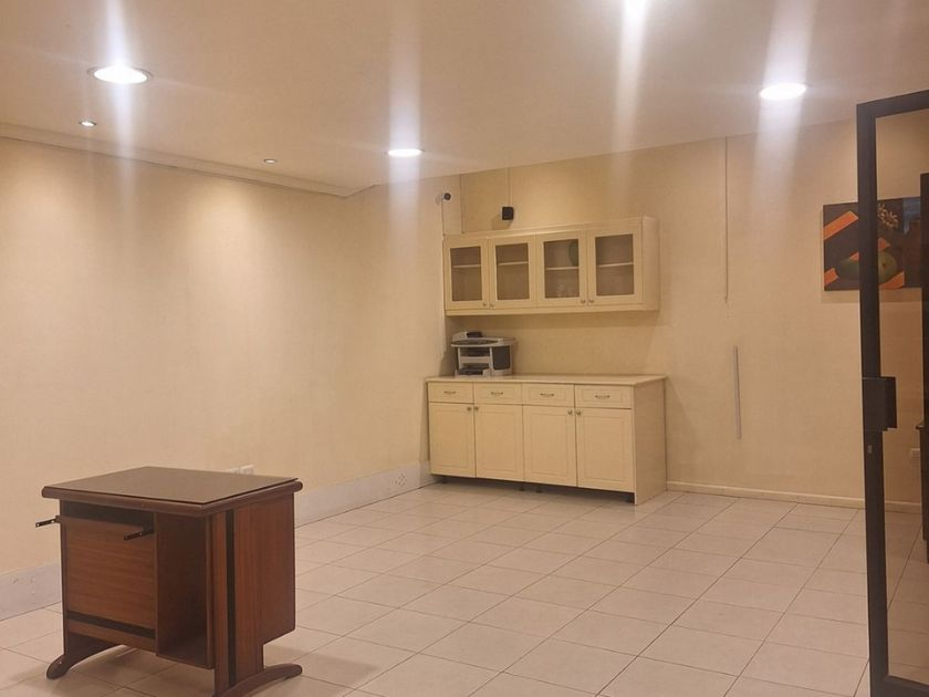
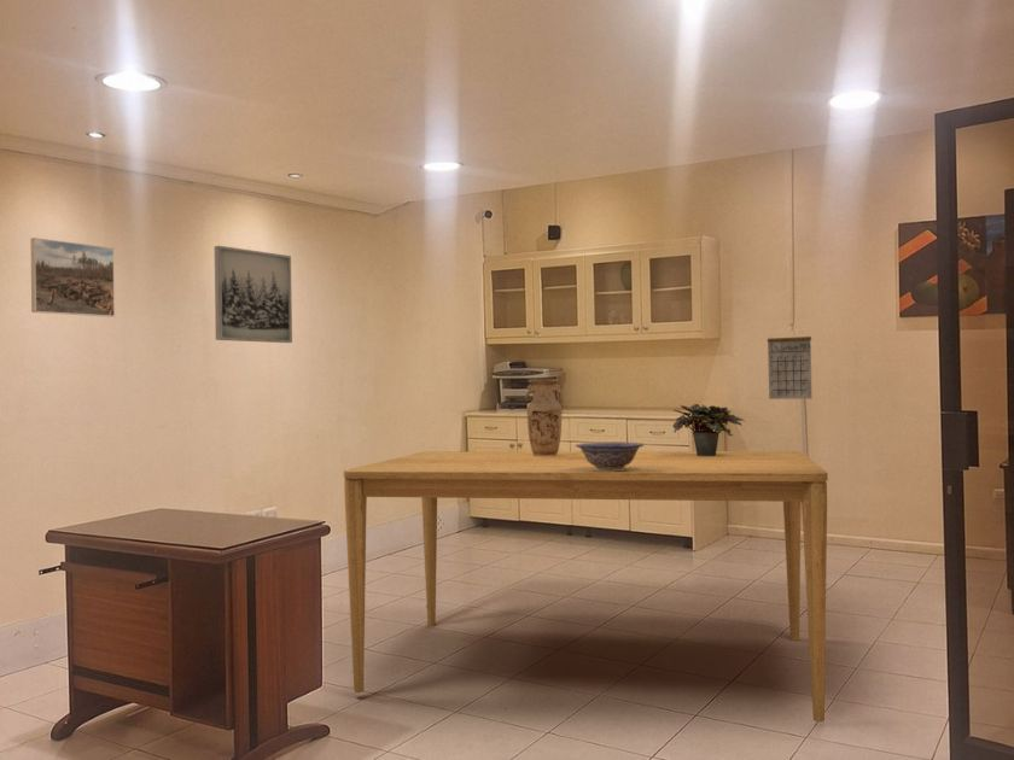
+ wall art [214,245,293,344]
+ vase [524,378,564,456]
+ calendar [767,322,812,401]
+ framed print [30,236,116,318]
+ dining table [343,450,829,723]
+ potted plant [672,403,746,456]
+ decorative bowl [575,442,645,472]
